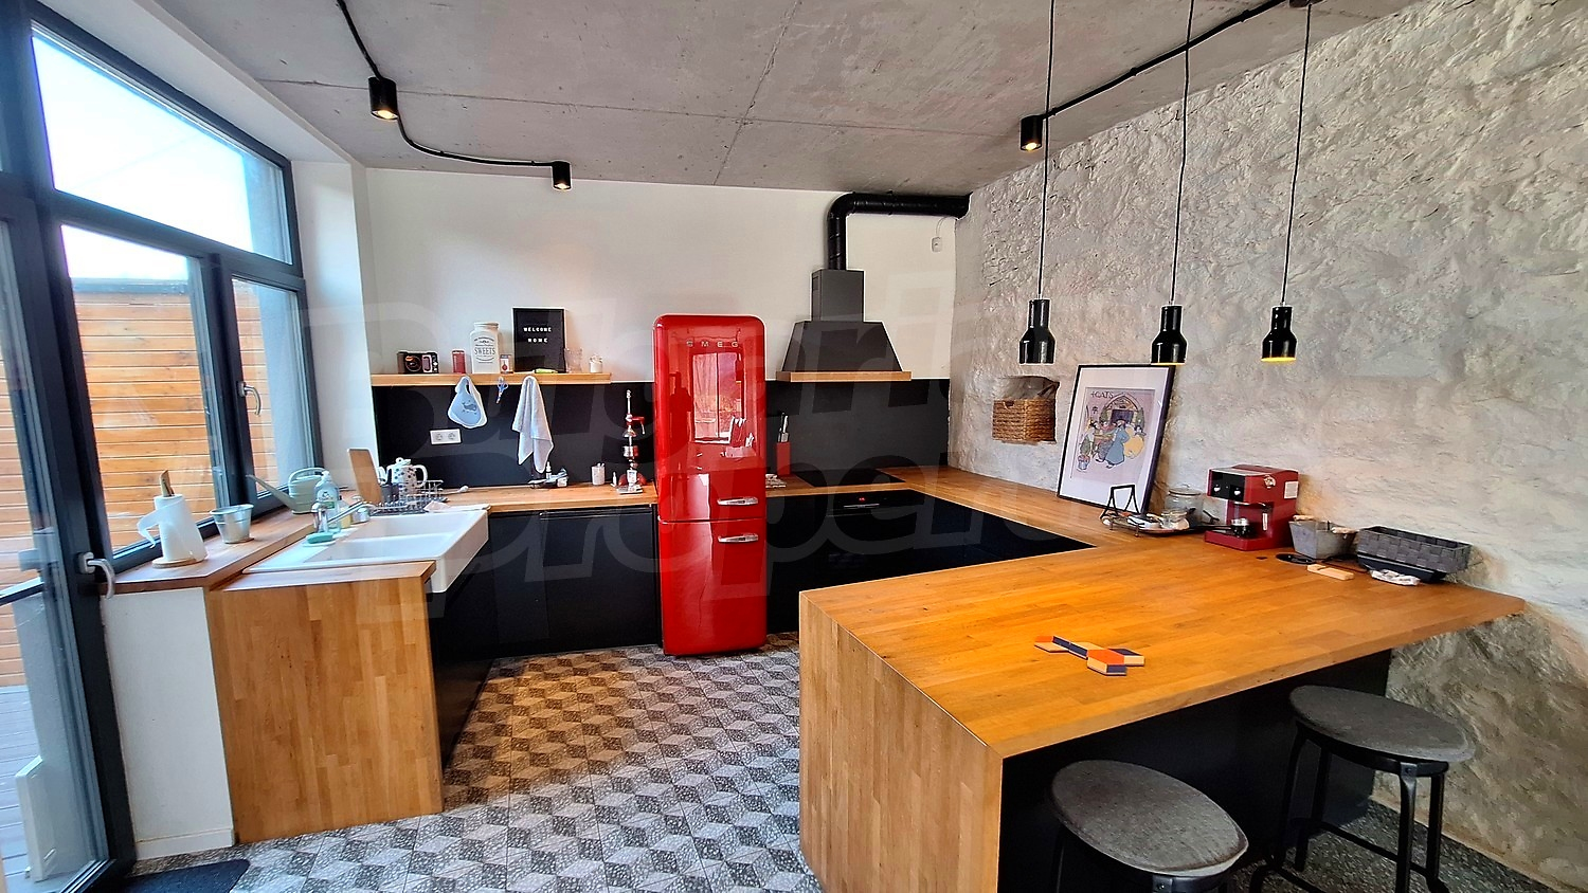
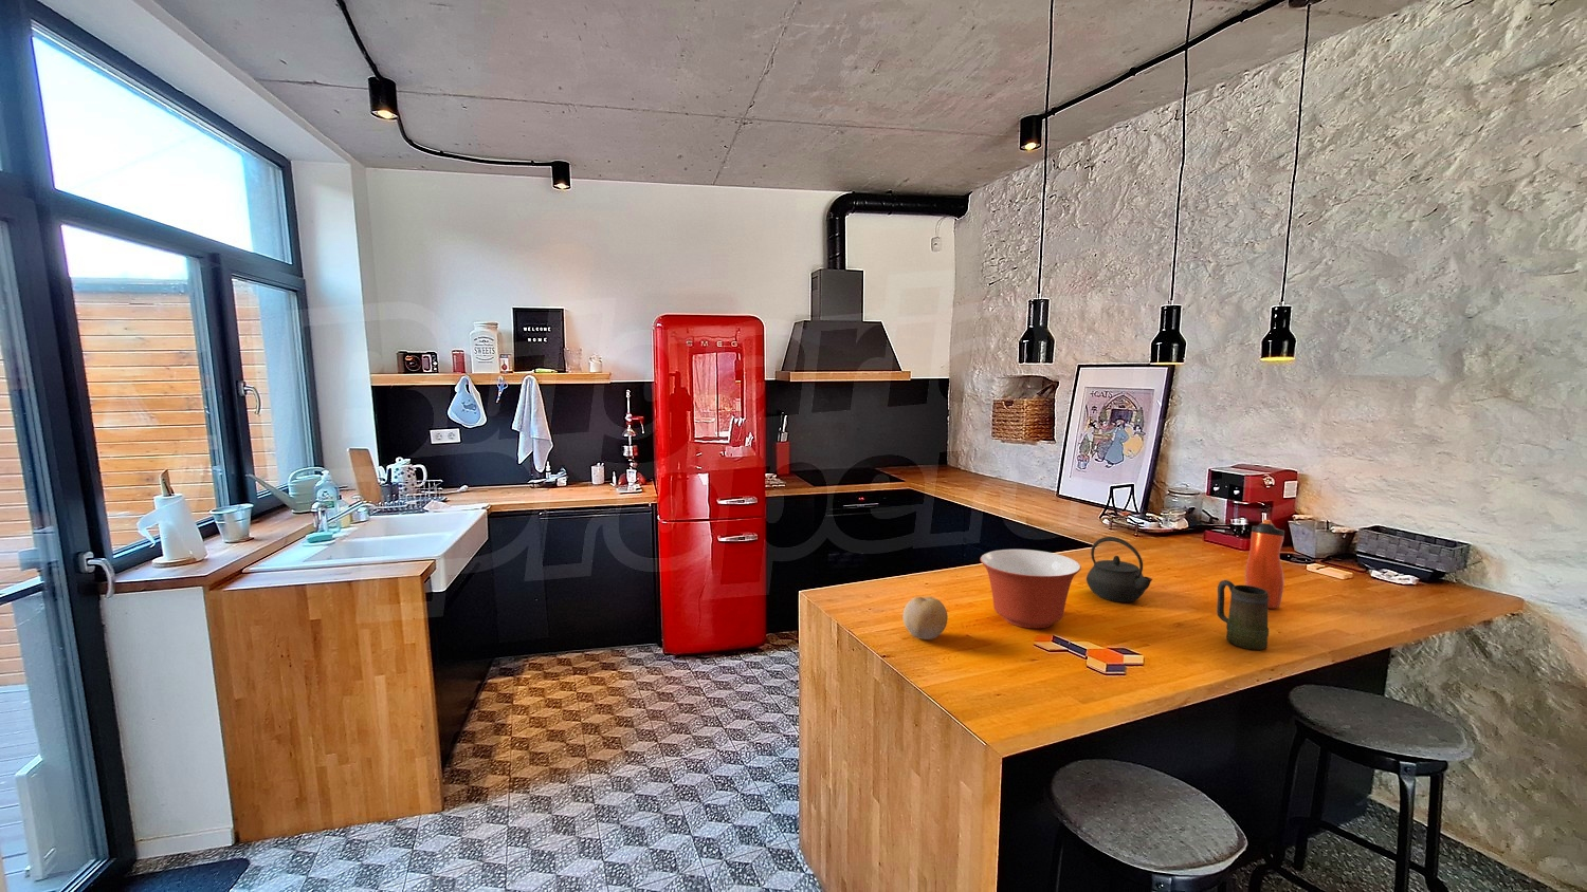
+ mixing bowl [979,549,1082,628]
+ mug [1215,579,1270,651]
+ fruit [901,596,949,640]
+ water bottle [1245,517,1285,610]
+ kettle [1086,536,1153,603]
